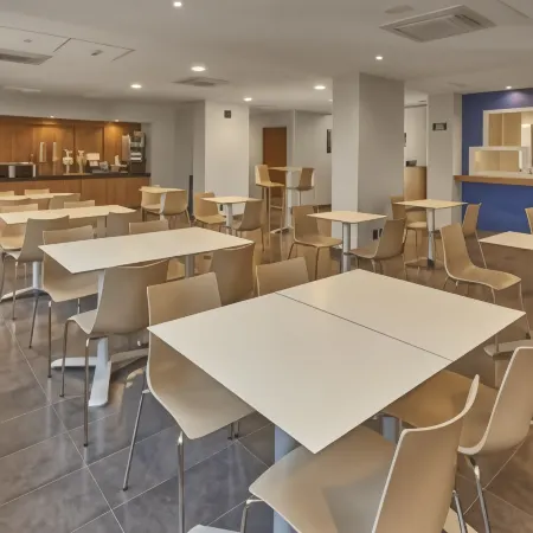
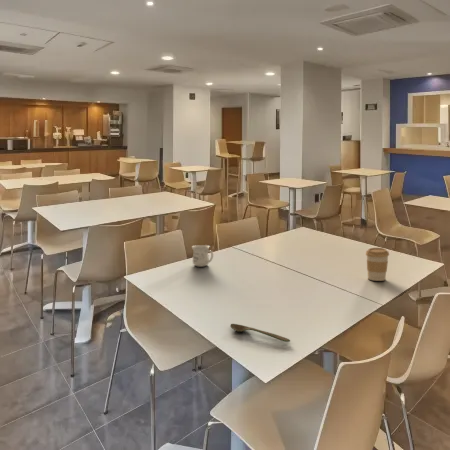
+ coffee cup [365,247,390,282]
+ mug [191,244,214,268]
+ spoon [229,323,291,343]
